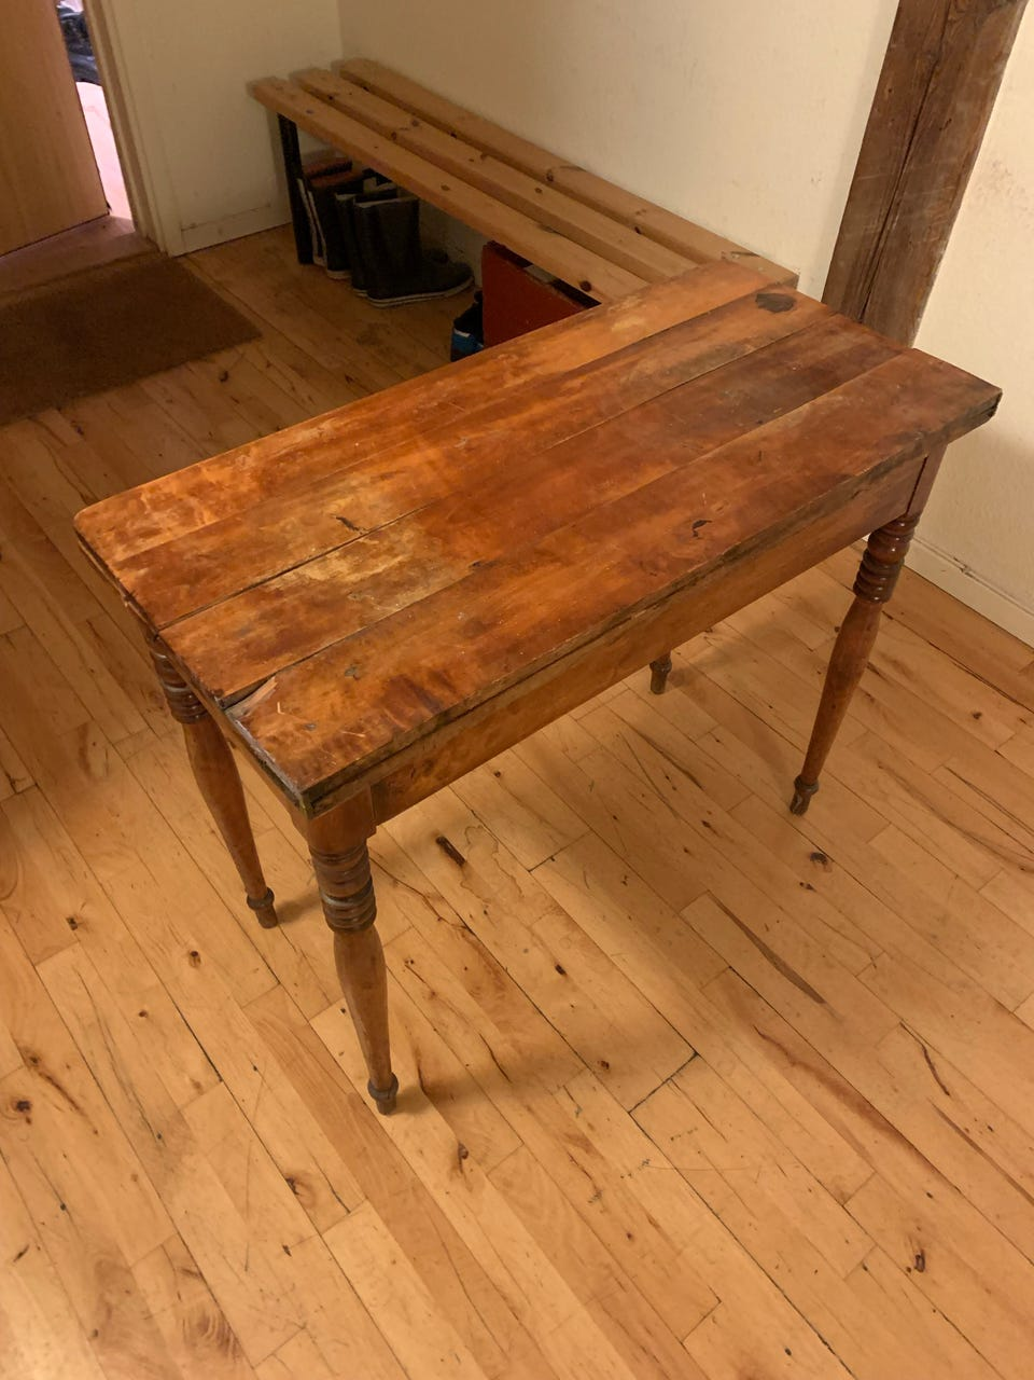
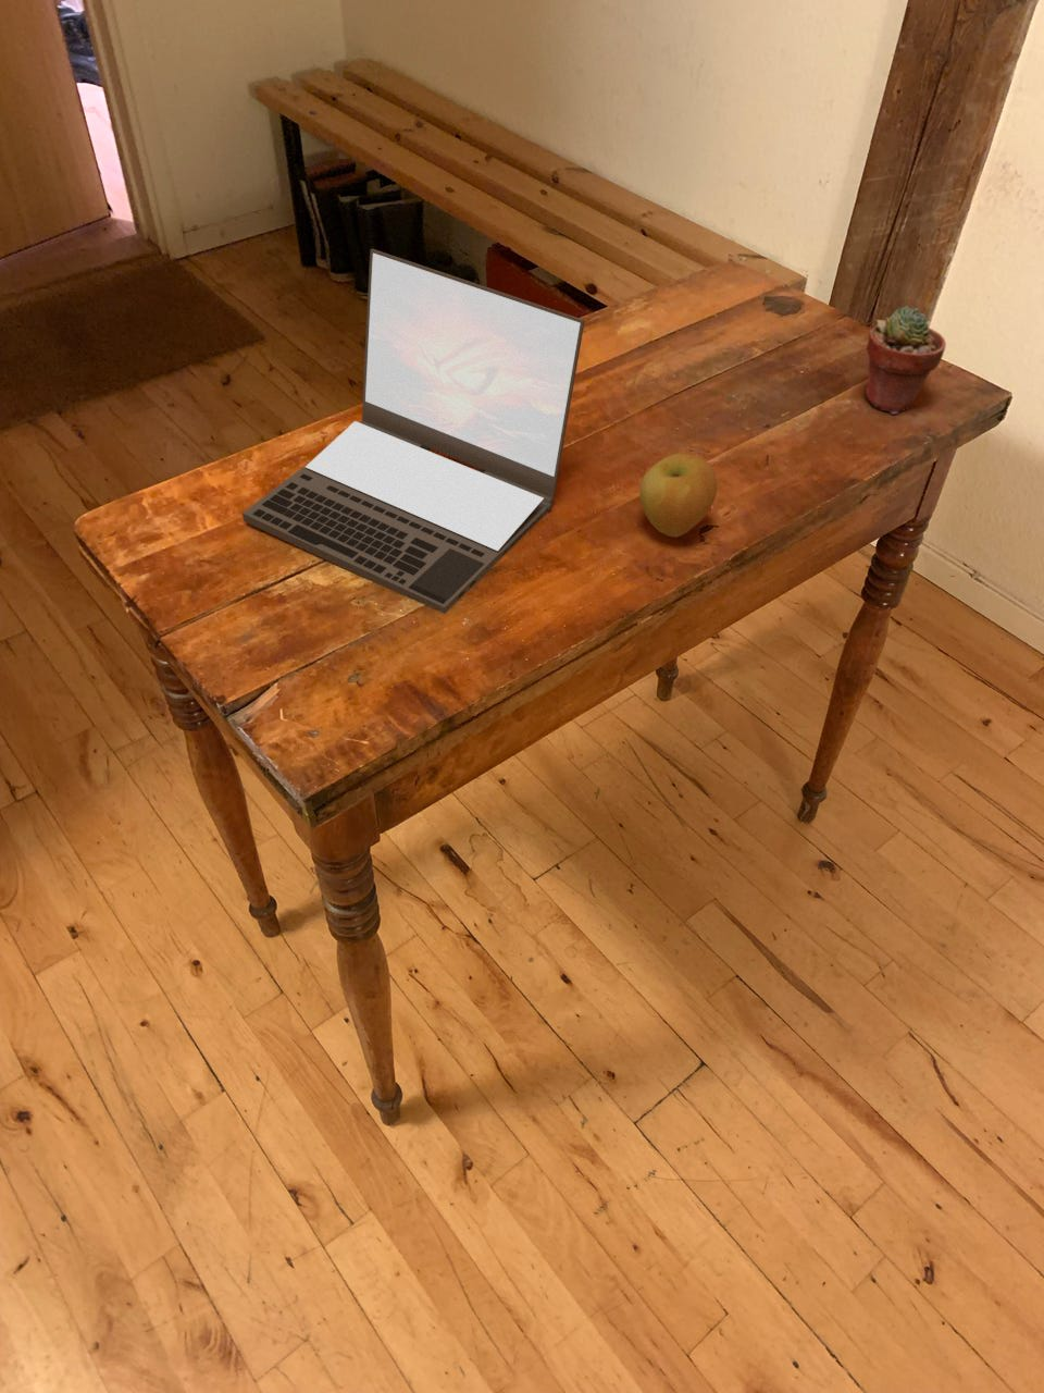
+ potted succulent [863,305,947,416]
+ apple [638,453,717,539]
+ laptop [241,248,587,614]
